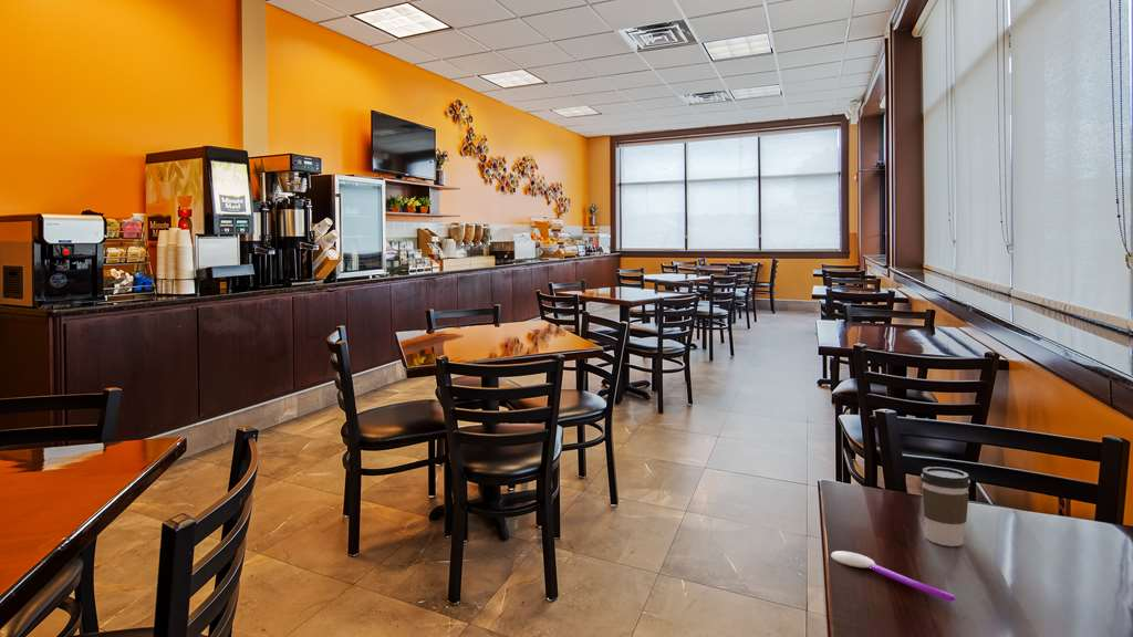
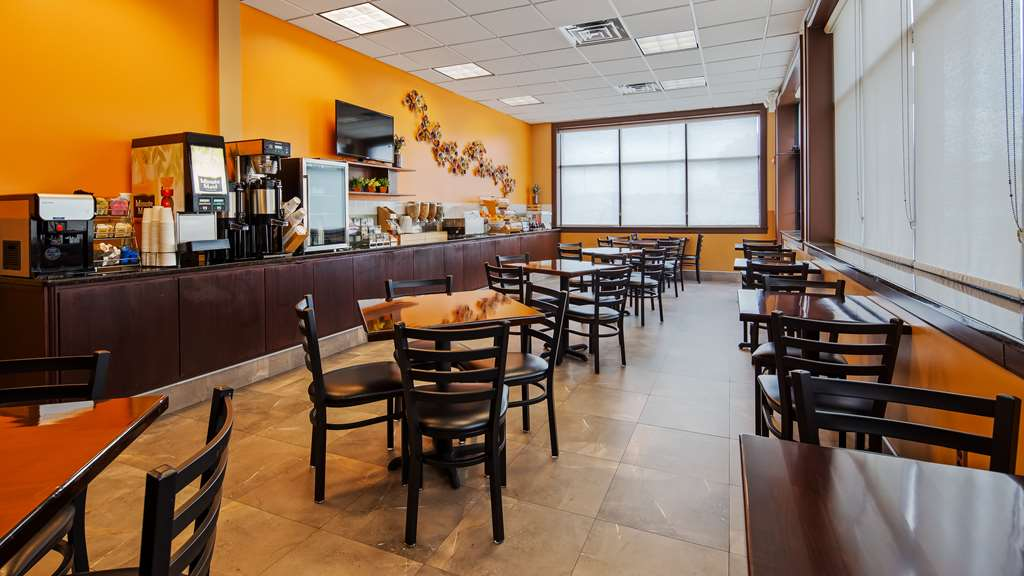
- spoon [830,550,956,602]
- coffee cup [919,466,971,547]
